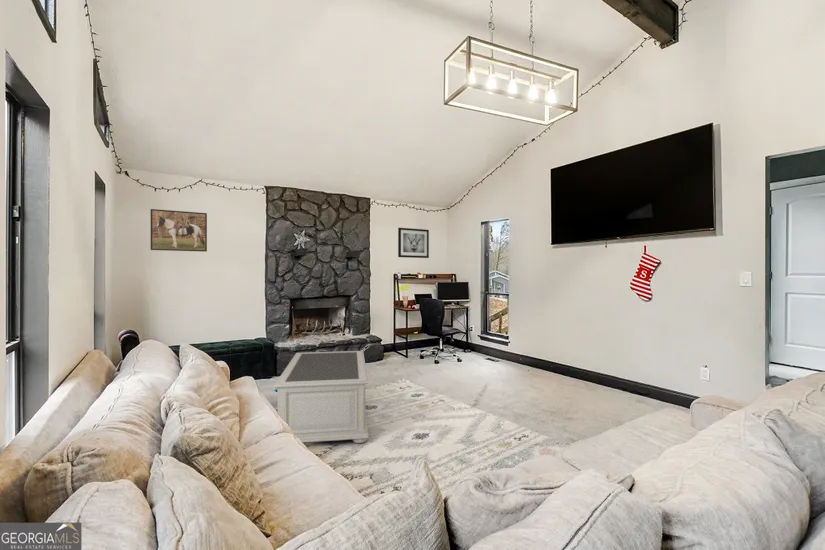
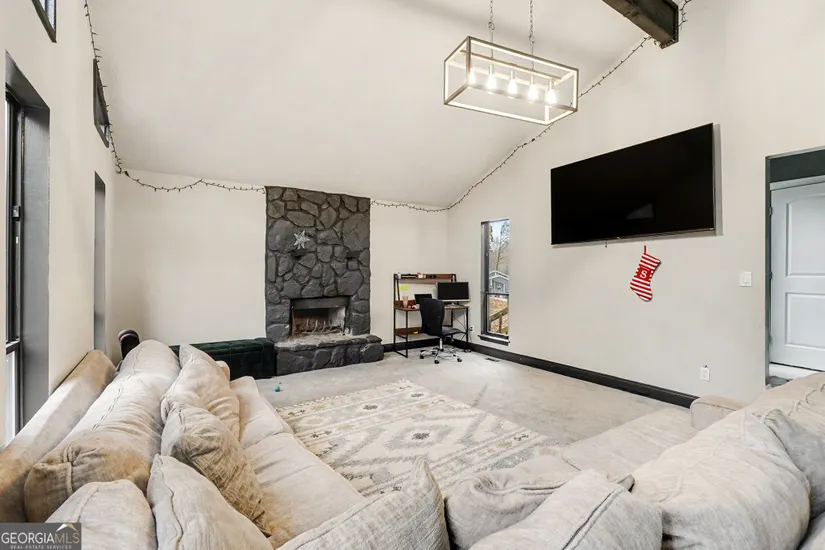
- coffee table [272,350,370,444]
- wall art [397,227,430,259]
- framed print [150,208,208,253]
